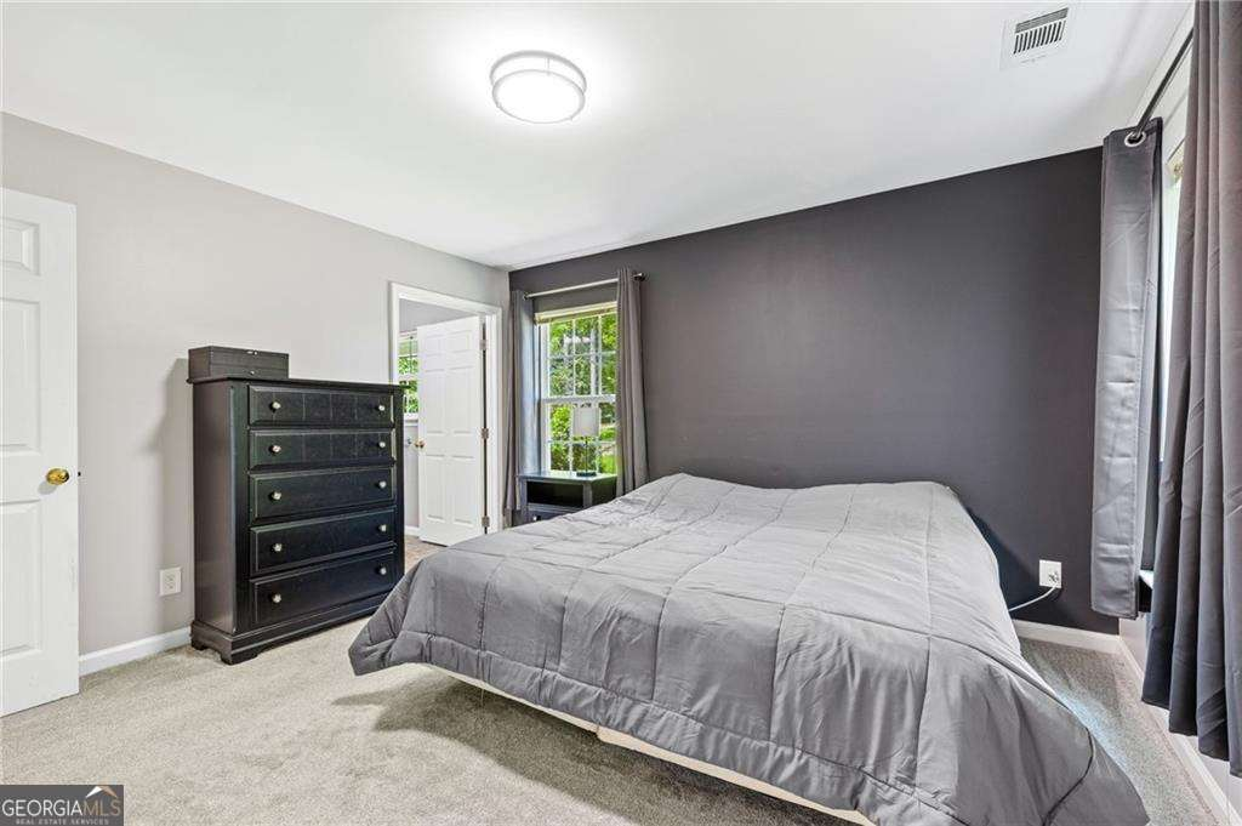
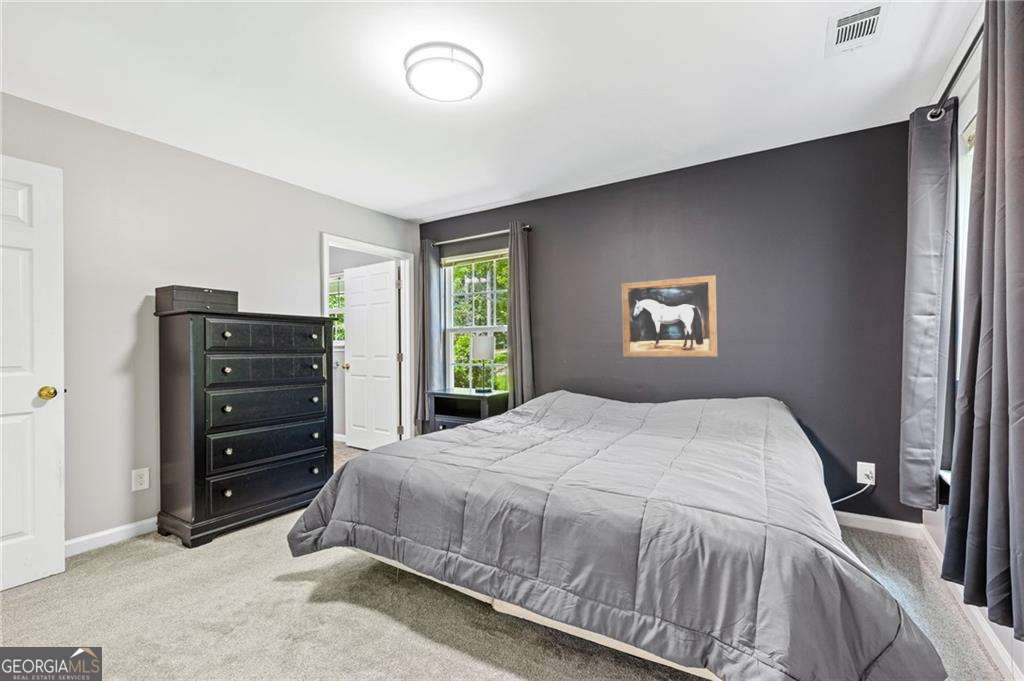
+ wall art [621,274,719,358]
